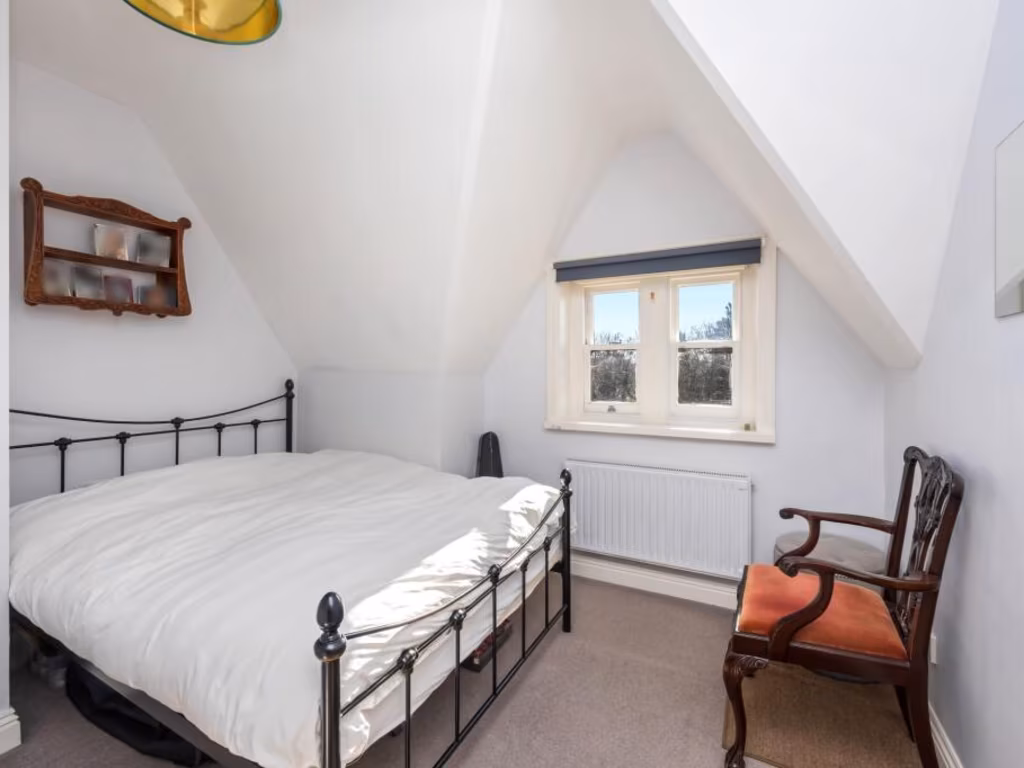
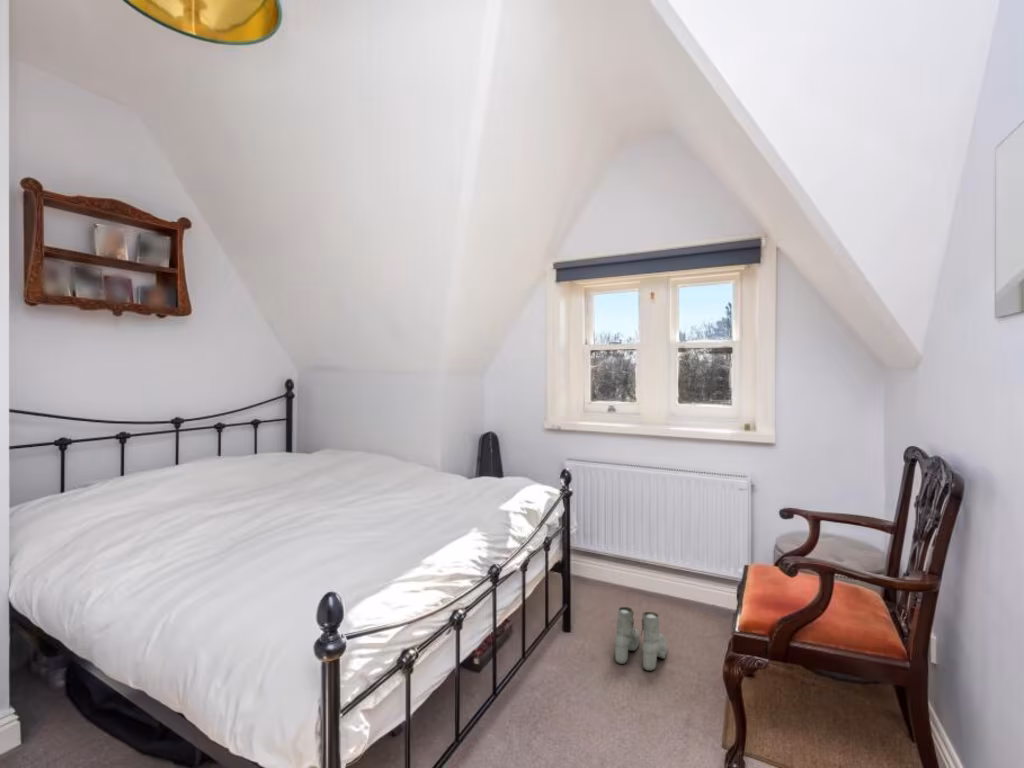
+ boots [614,606,668,672]
